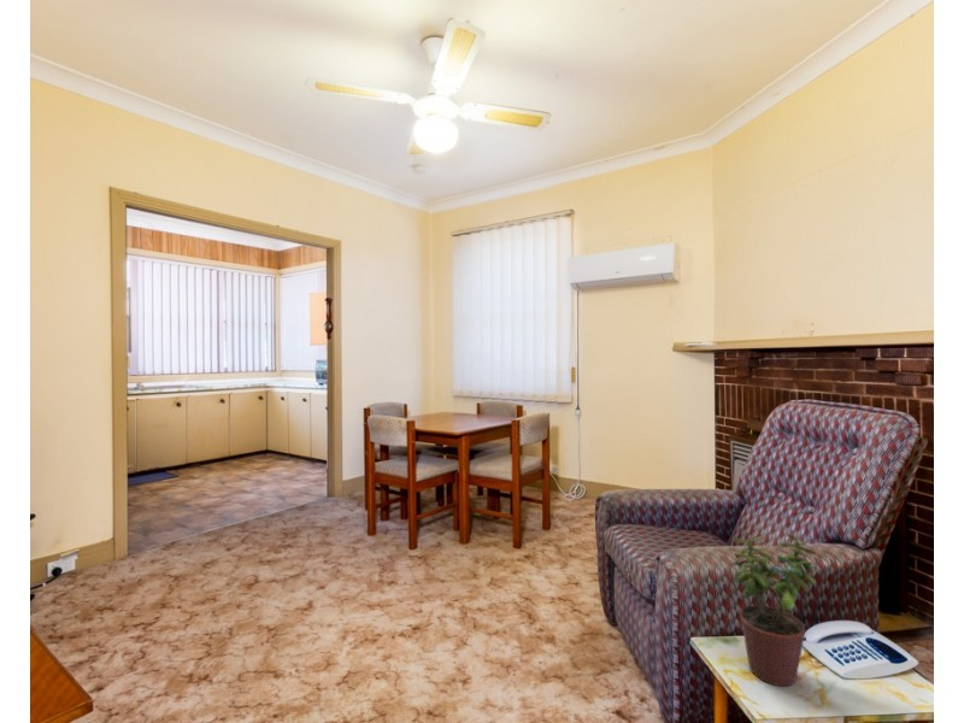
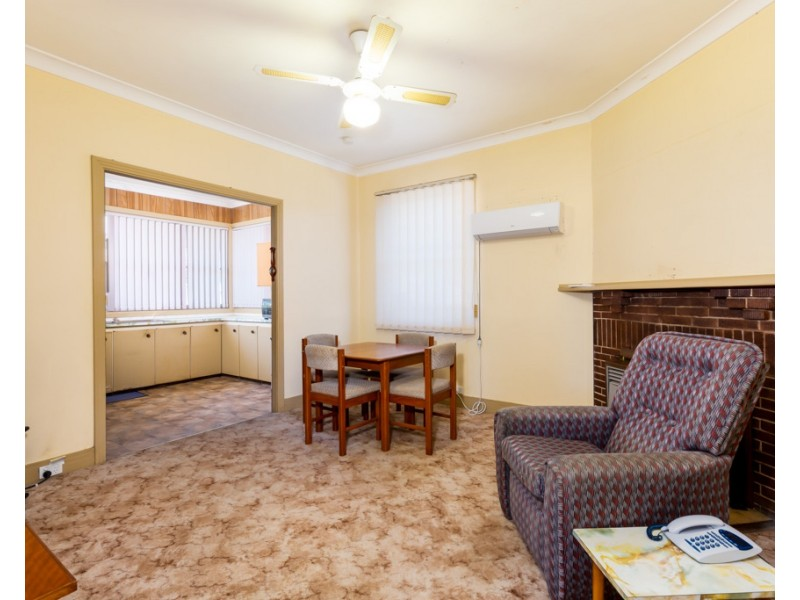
- potted plant [727,533,816,687]
